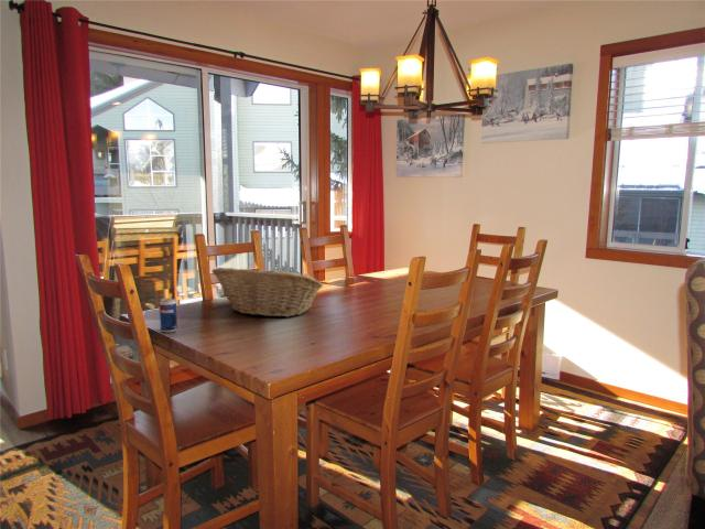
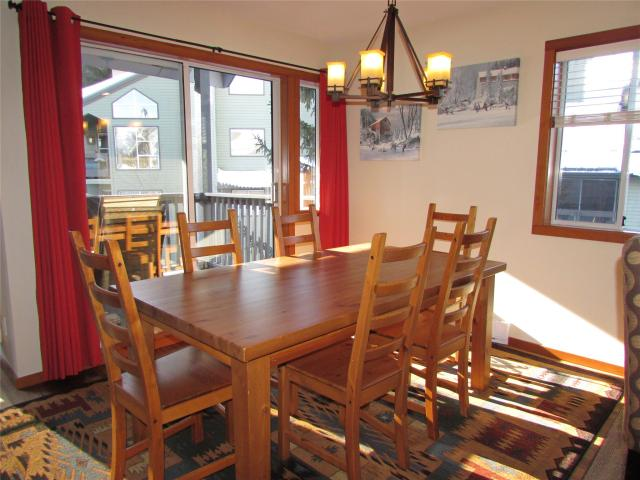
- beverage can [159,298,178,334]
- fruit basket [210,267,325,317]
